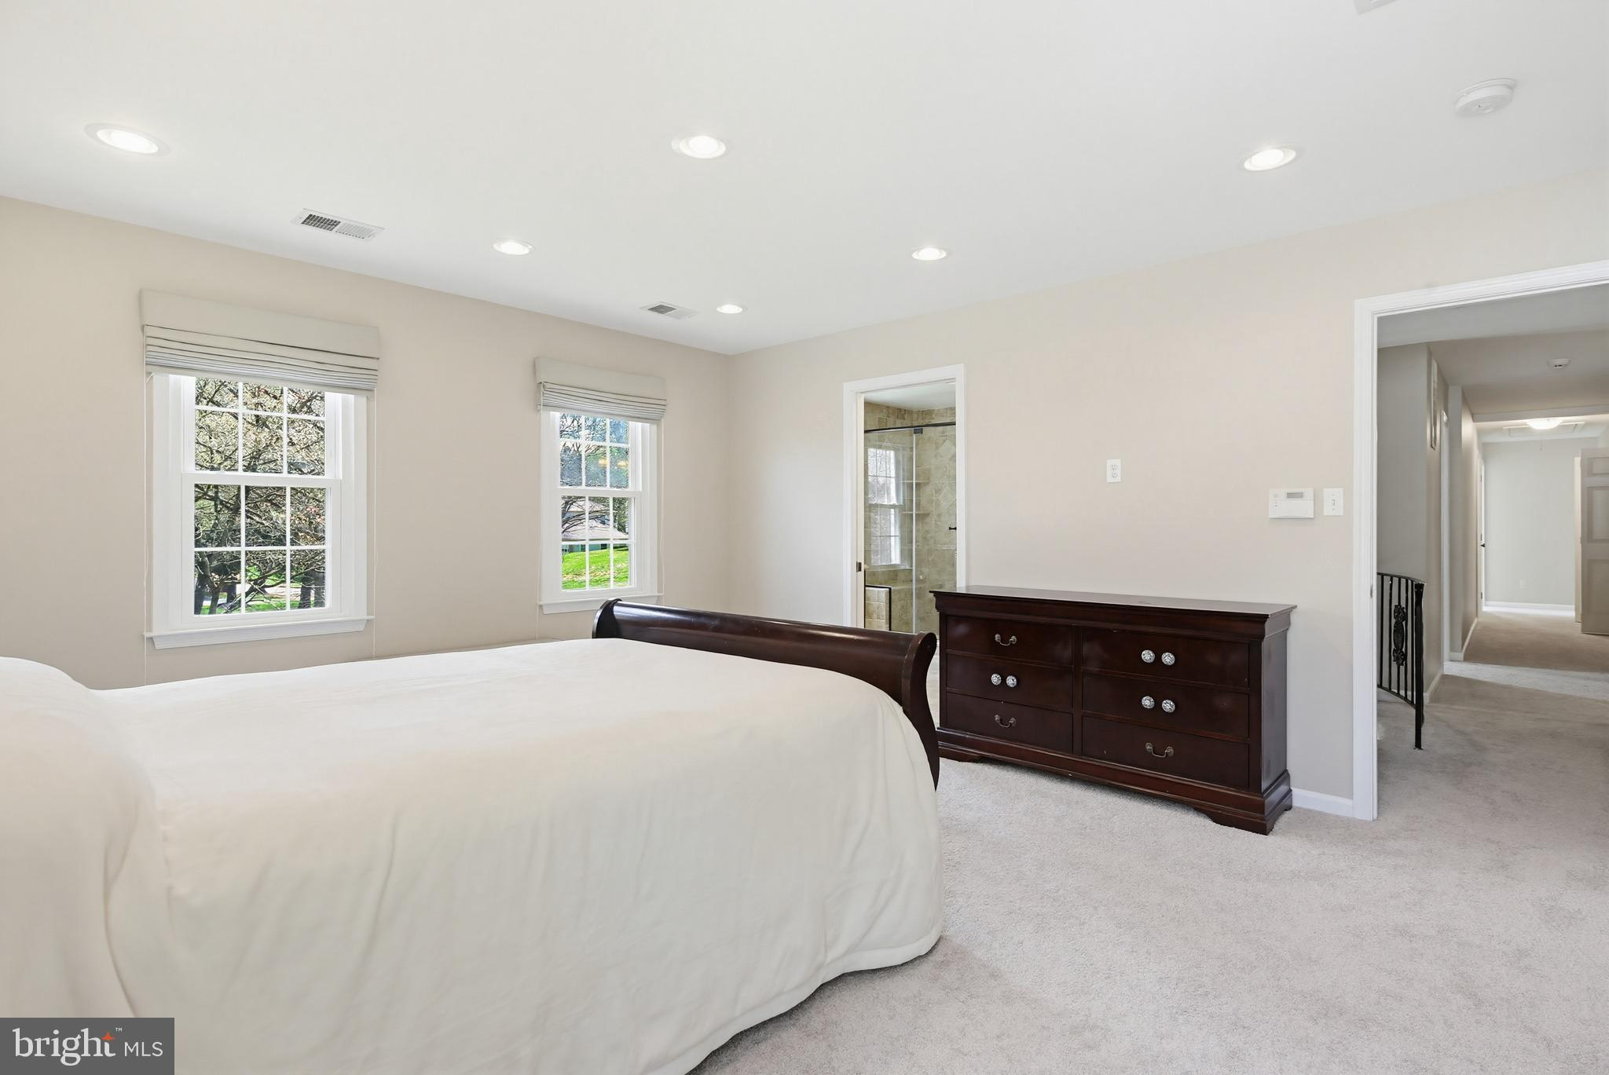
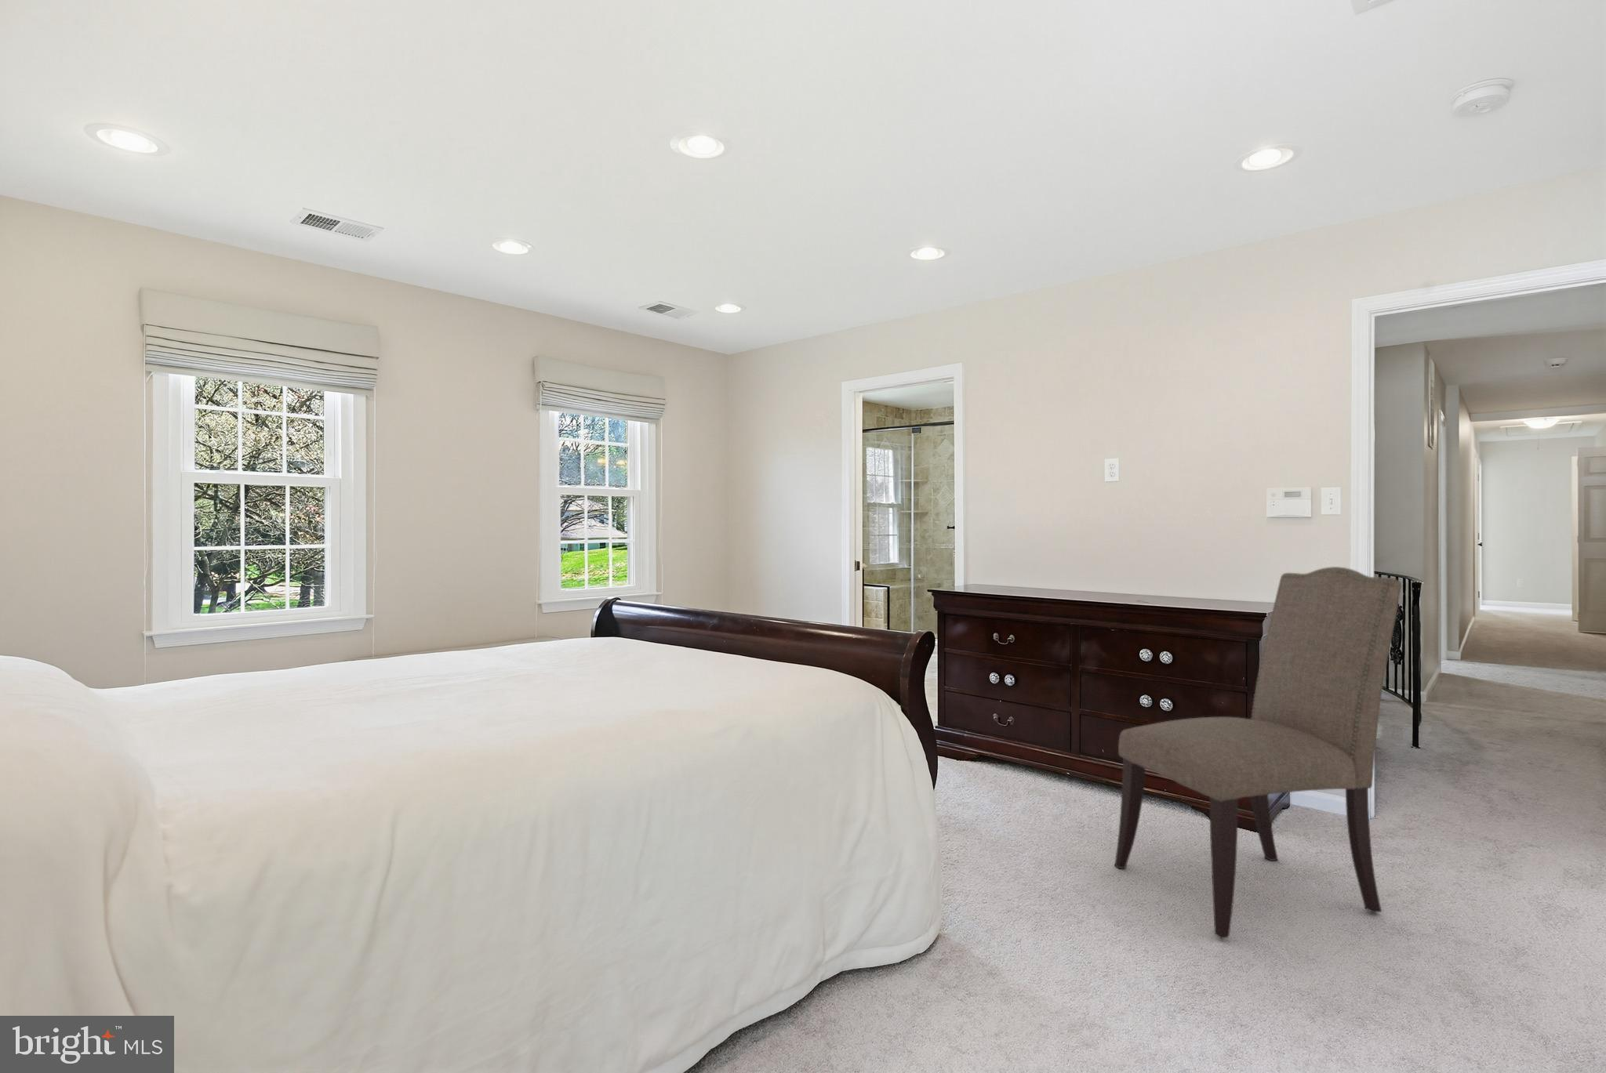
+ chair [1114,566,1402,940]
